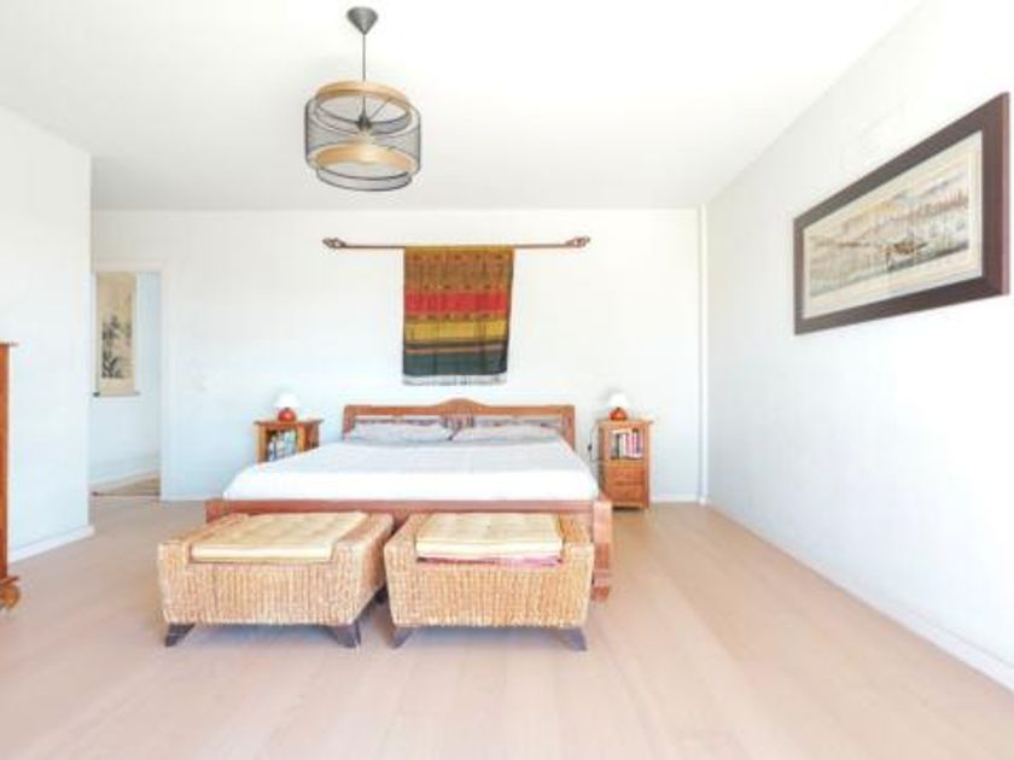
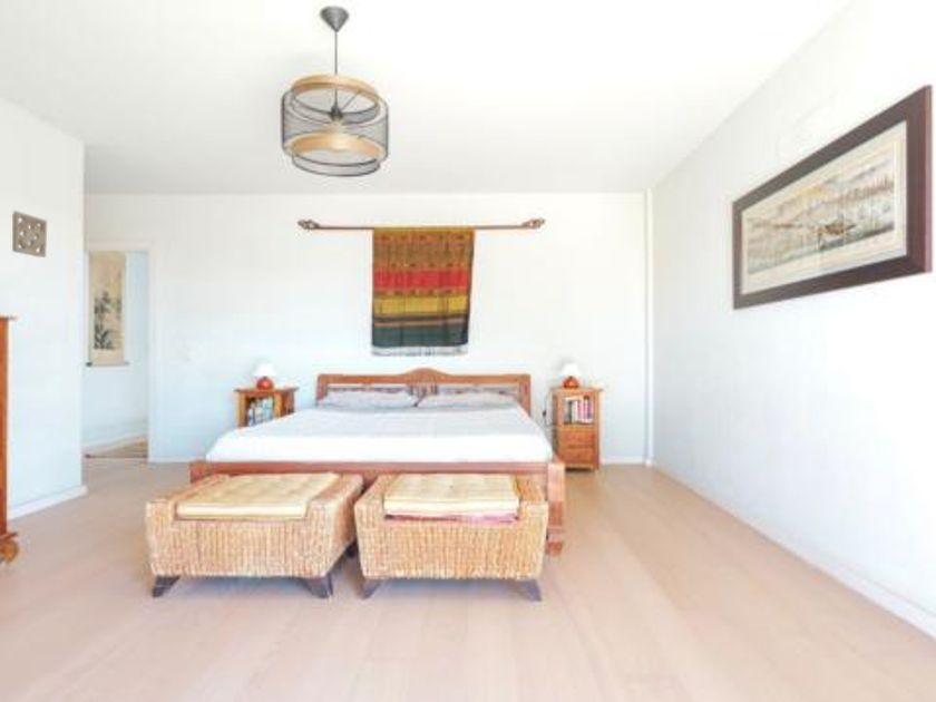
+ wall ornament [11,209,48,259]
